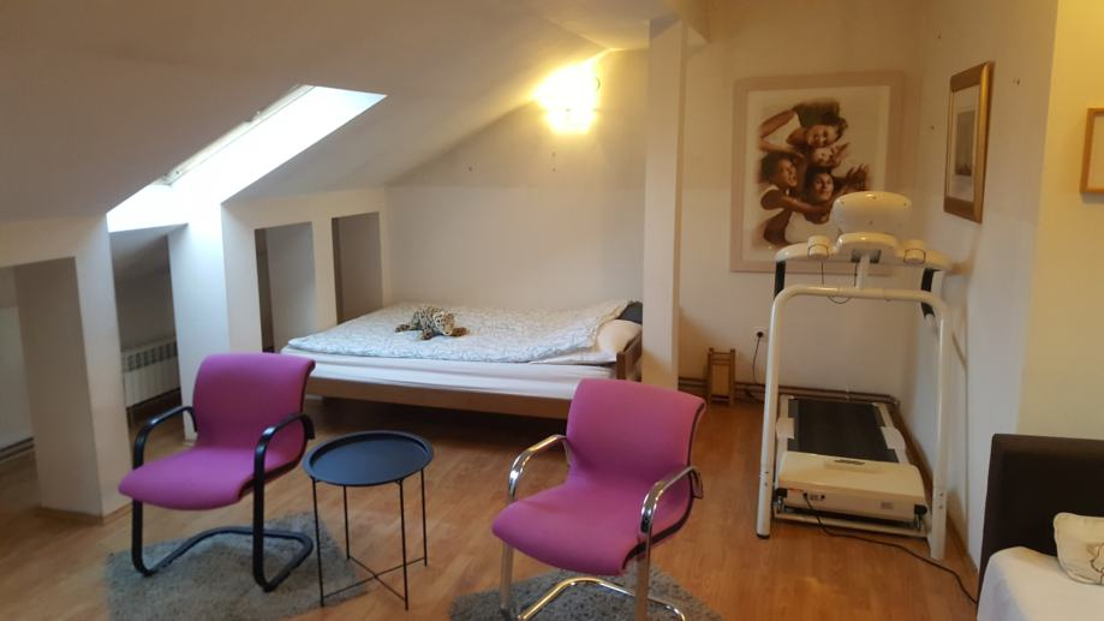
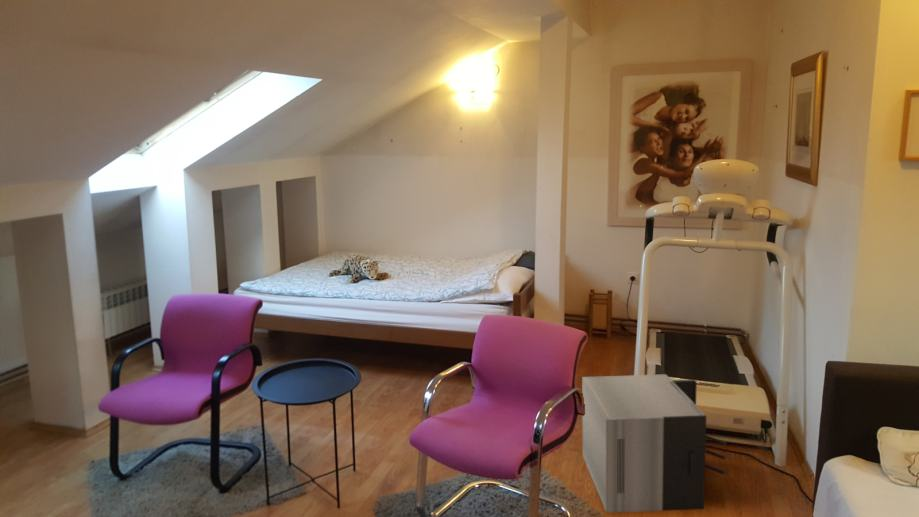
+ safe [581,373,727,513]
